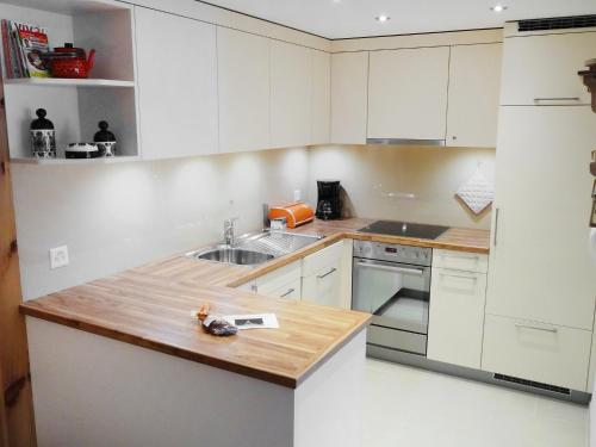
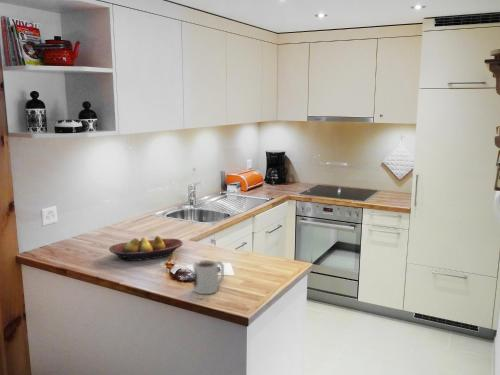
+ fruit bowl [108,235,184,262]
+ mug [192,259,225,295]
